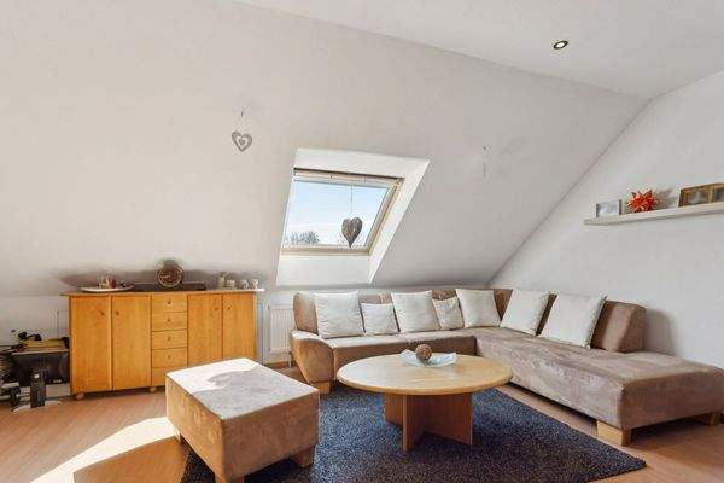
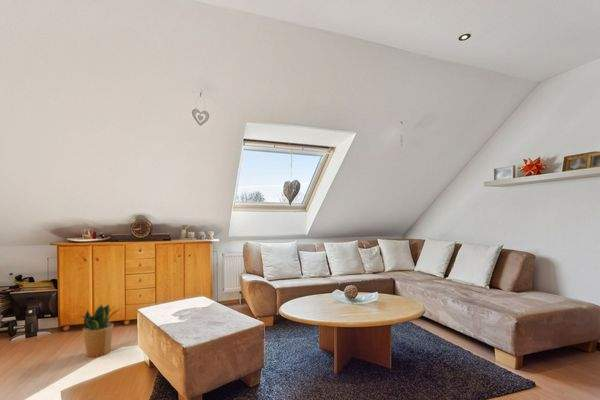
+ potted plant [80,302,124,358]
